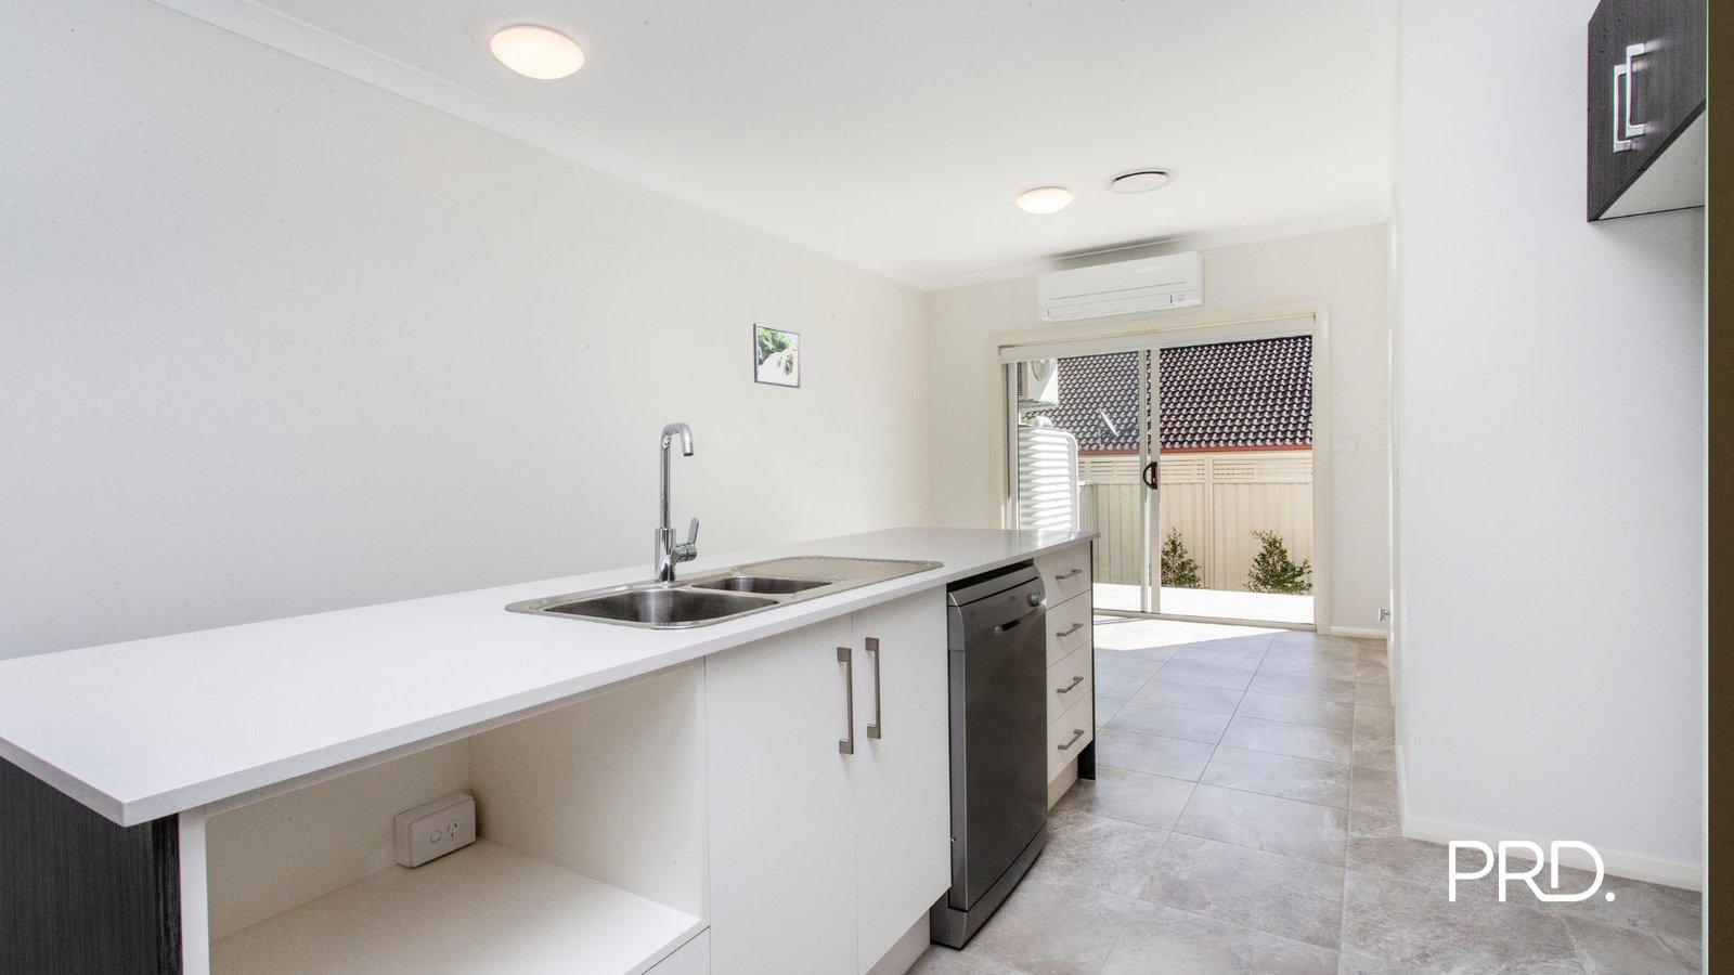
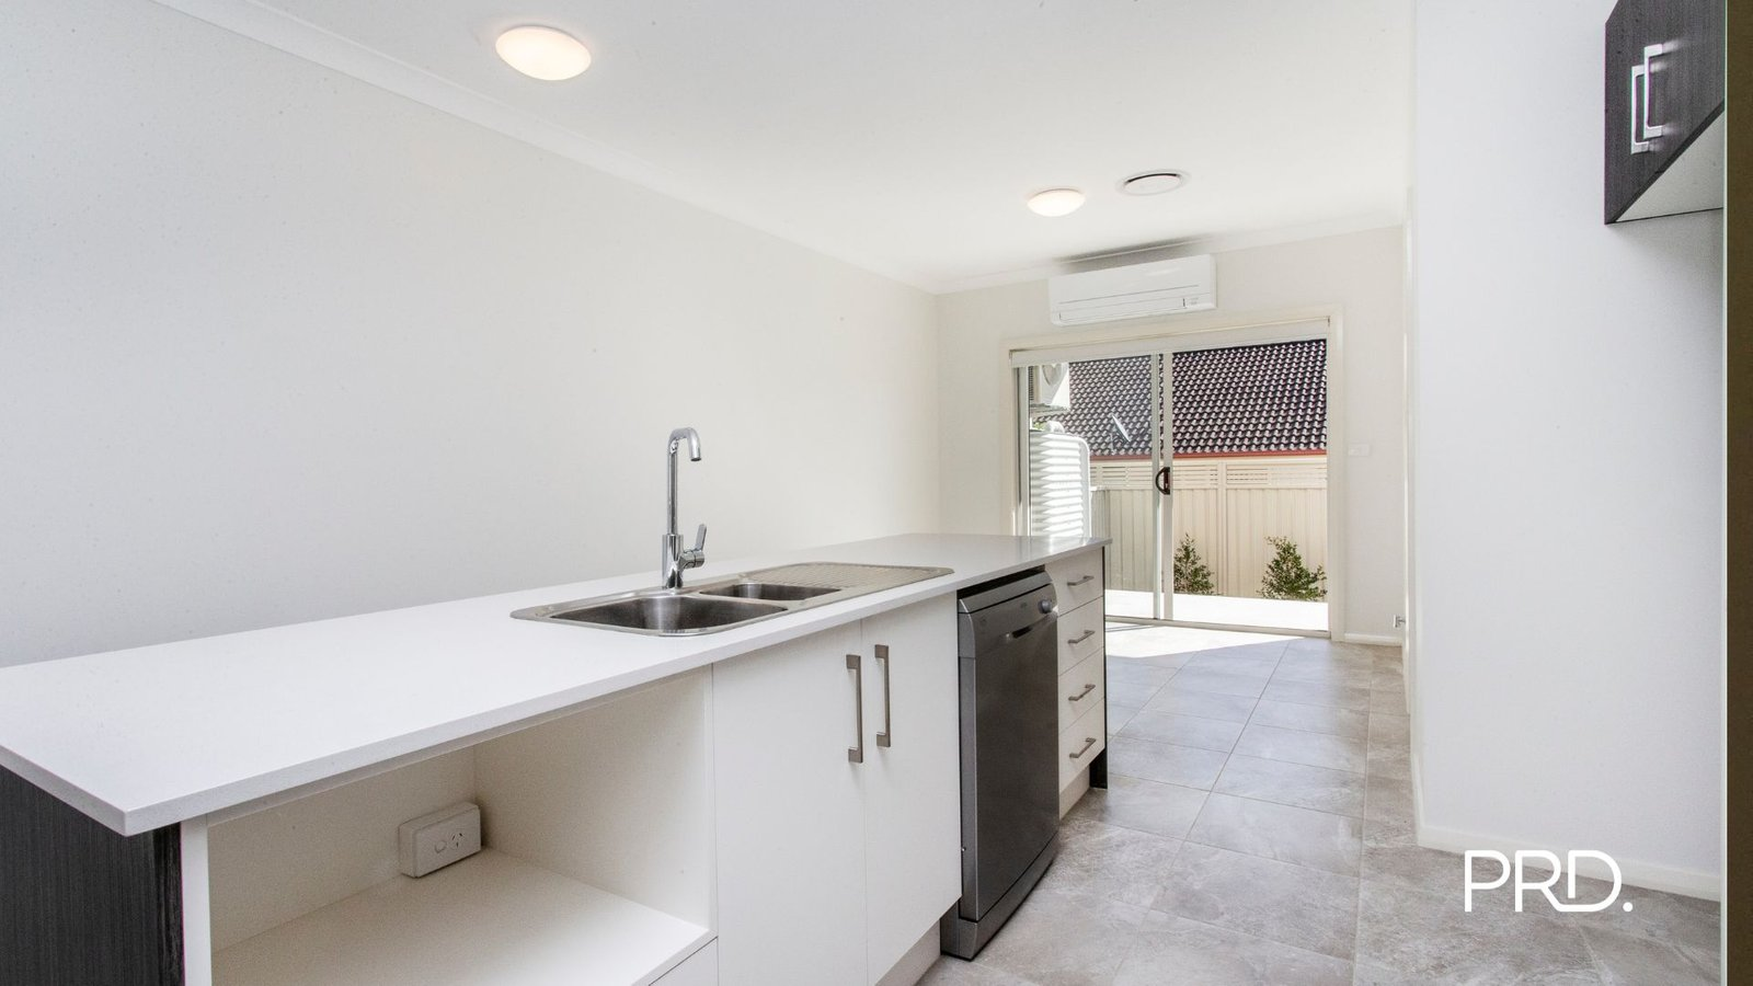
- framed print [753,321,800,389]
